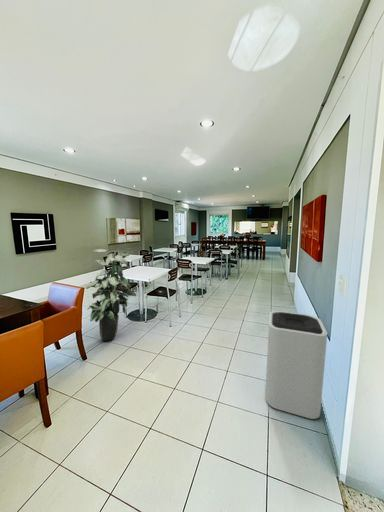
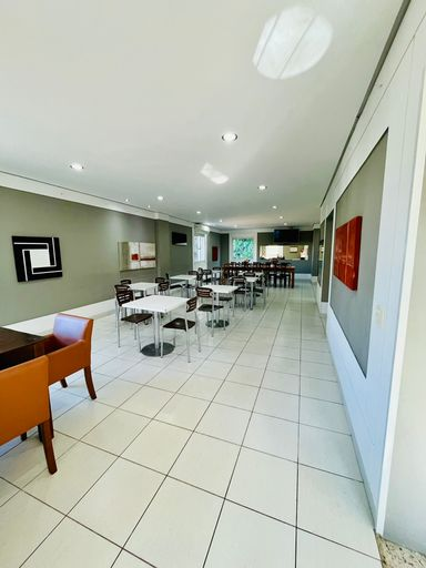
- indoor plant [85,248,137,342]
- trash can [264,310,328,420]
